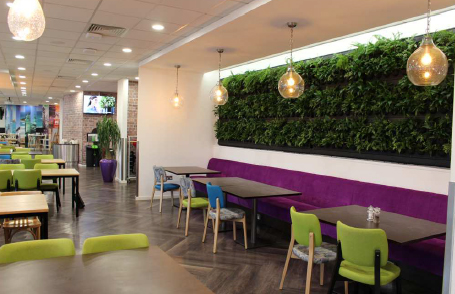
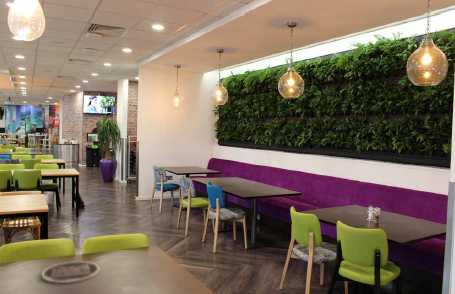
+ plate [41,260,100,284]
